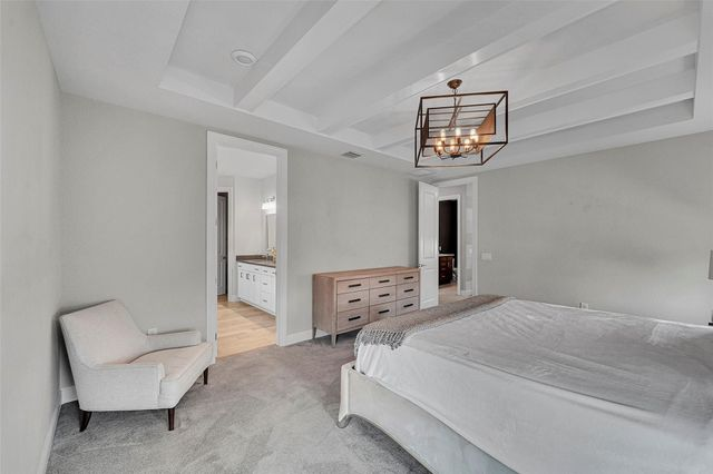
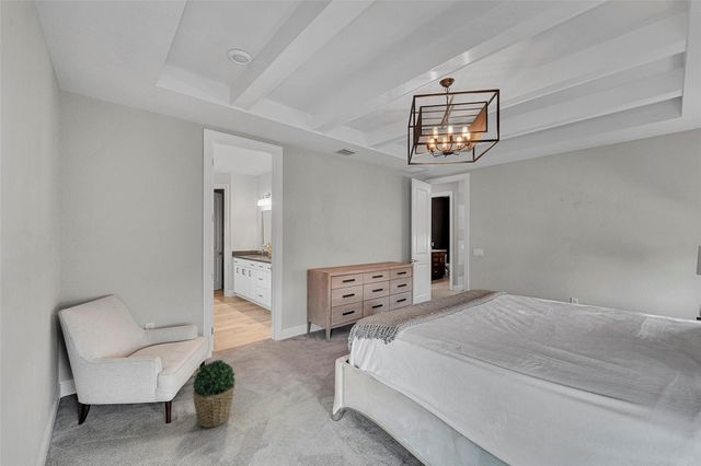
+ potted plant [192,359,237,429]
